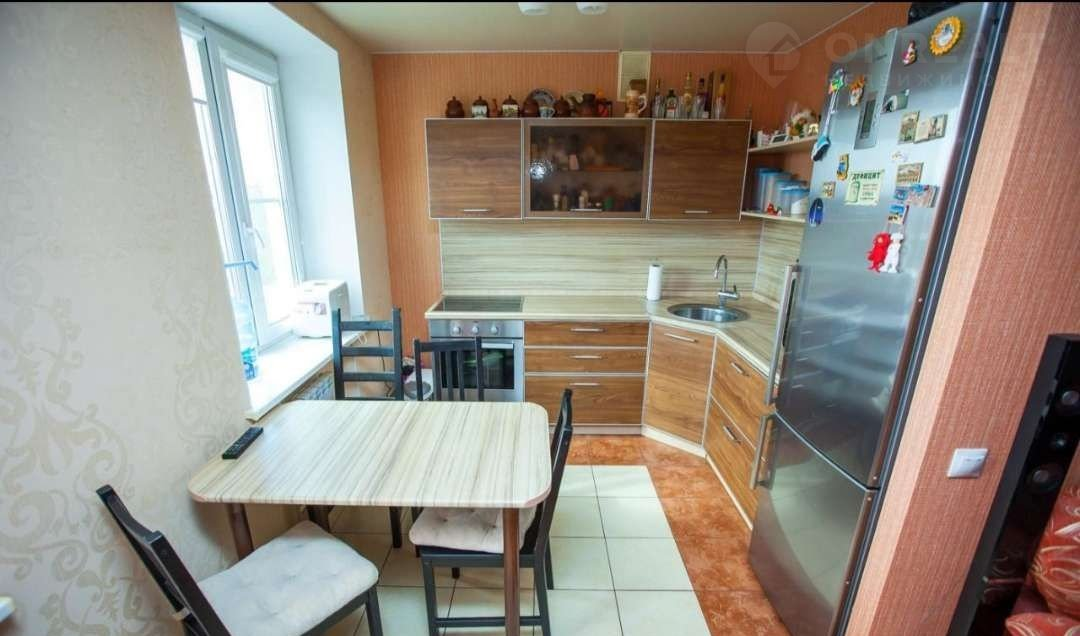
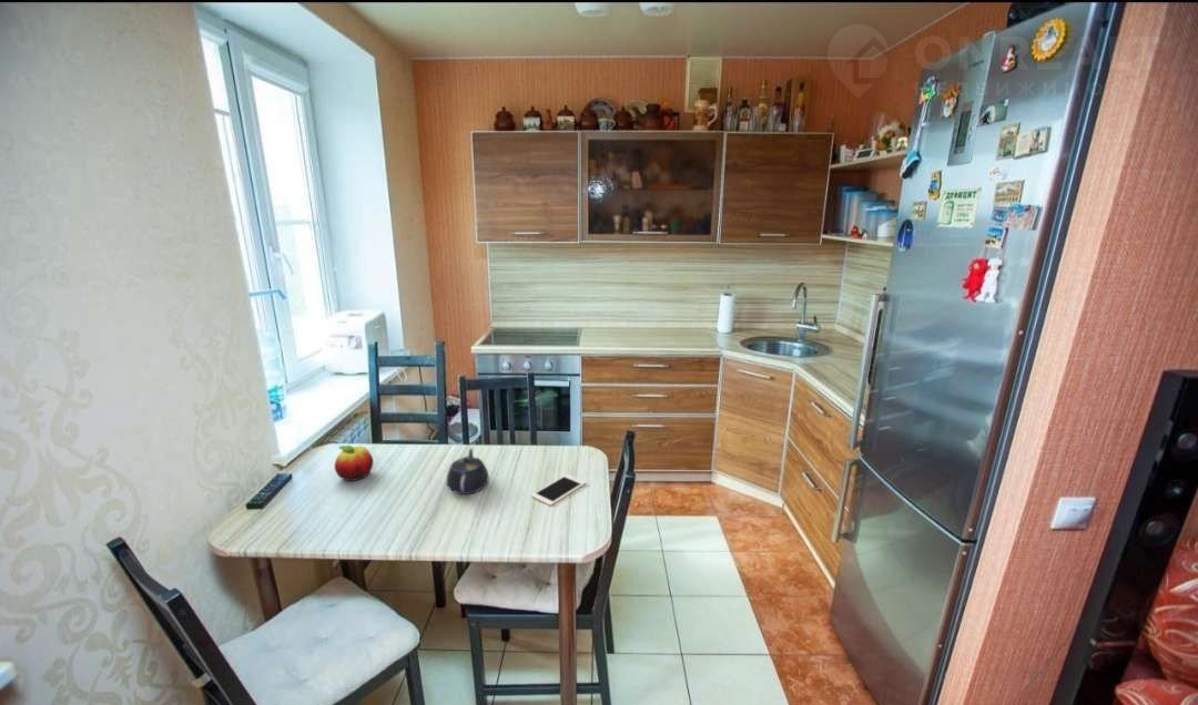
+ teapot [445,448,490,495]
+ fruit [334,445,374,482]
+ cell phone [530,473,587,507]
